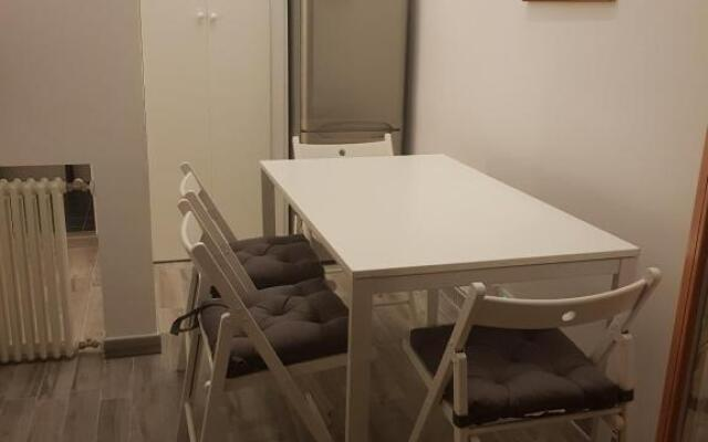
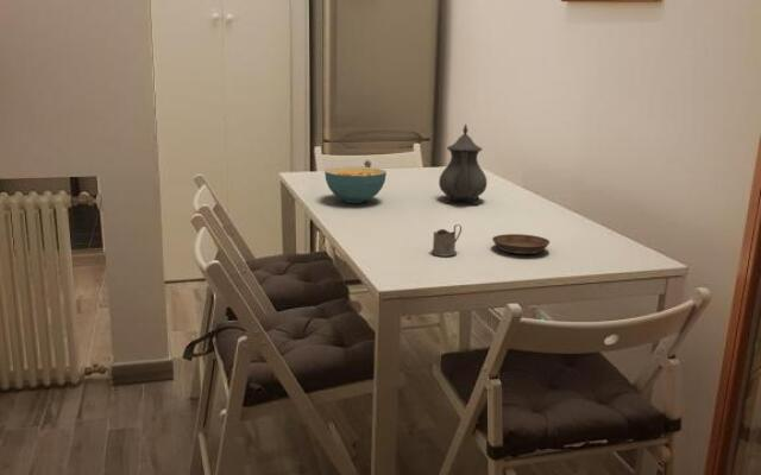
+ saucer [491,233,551,255]
+ teapot [438,122,489,205]
+ cereal bowl [323,166,388,204]
+ tea glass holder [430,223,463,258]
